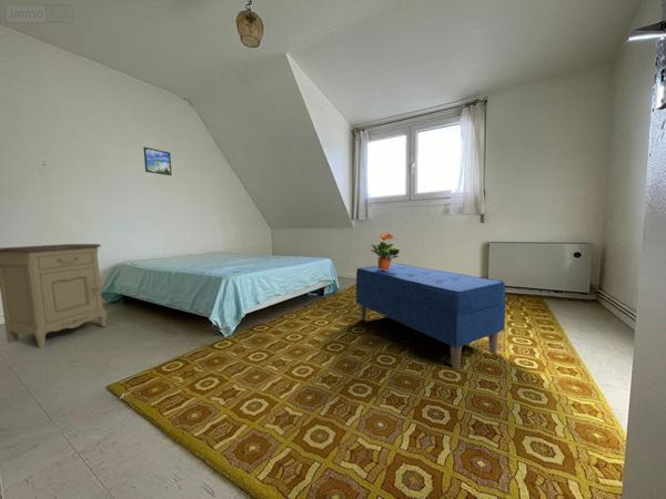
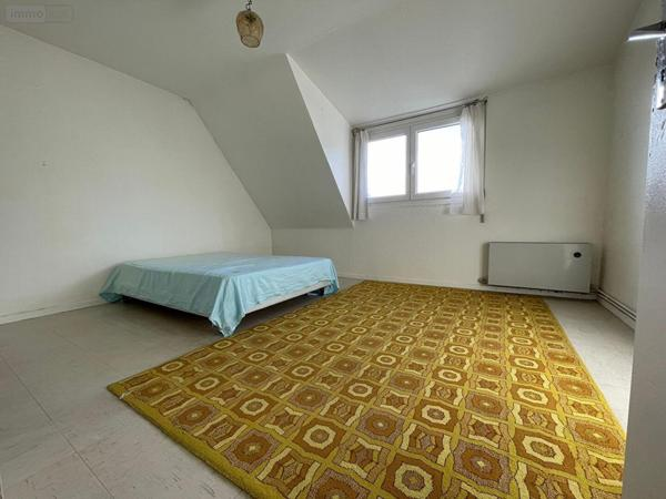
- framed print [142,146,173,176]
- nightstand [0,243,108,349]
- potted plant [370,233,401,271]
- bench [355,263,507,370]
